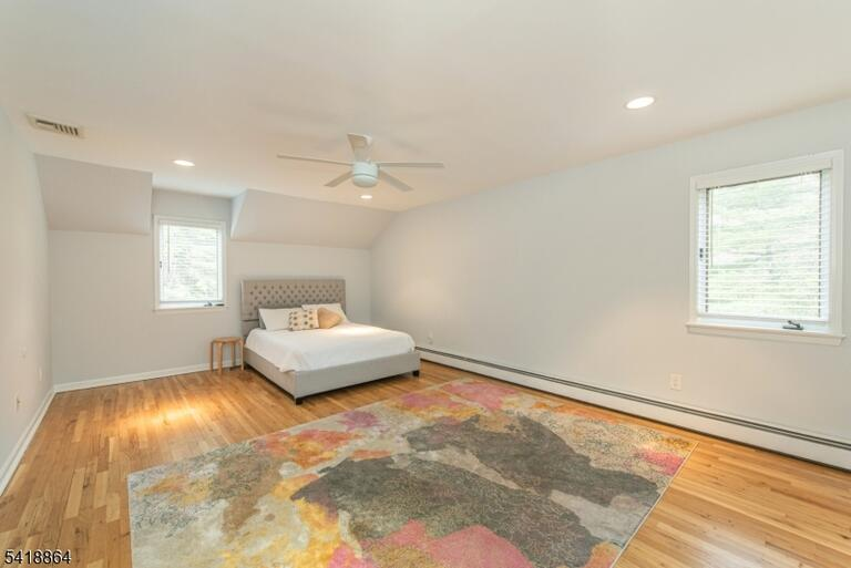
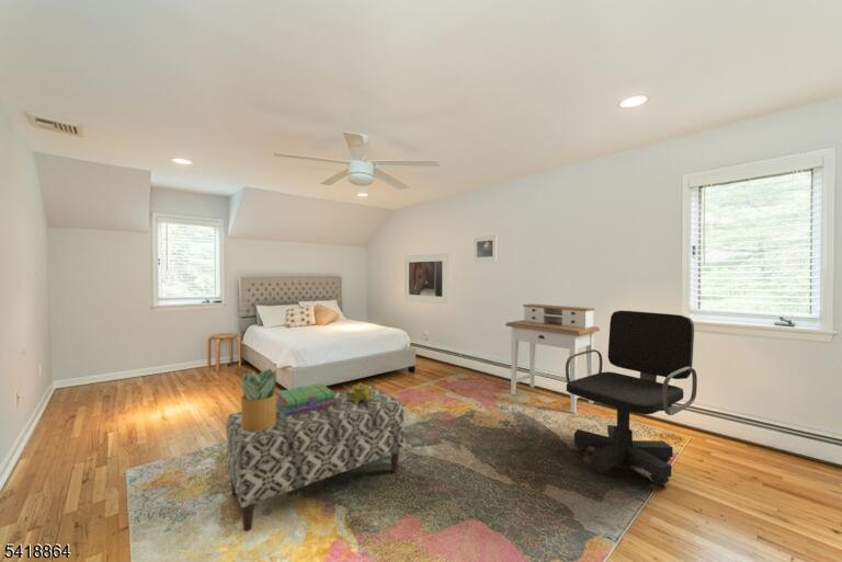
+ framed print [473,234,498,263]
+ bench [225,385,405,532]
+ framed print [403,252,450,306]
+ potted plant [234,368,277,431]
+ desk [504,303,601,414]
+ decorative box [346,381,374,403]
+ stack of books [276,382,337,416]
+ office chair [565,309,698,486]
